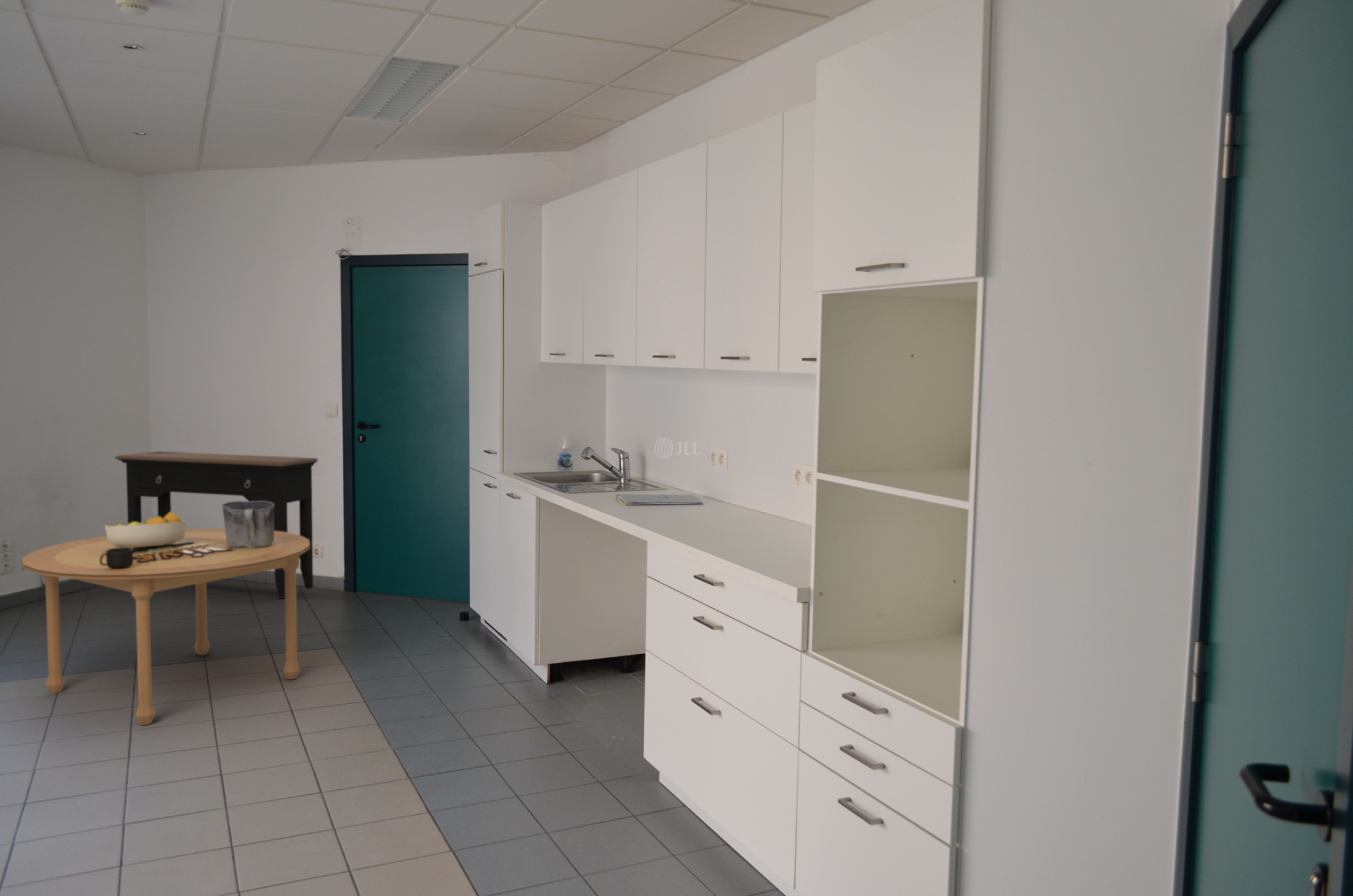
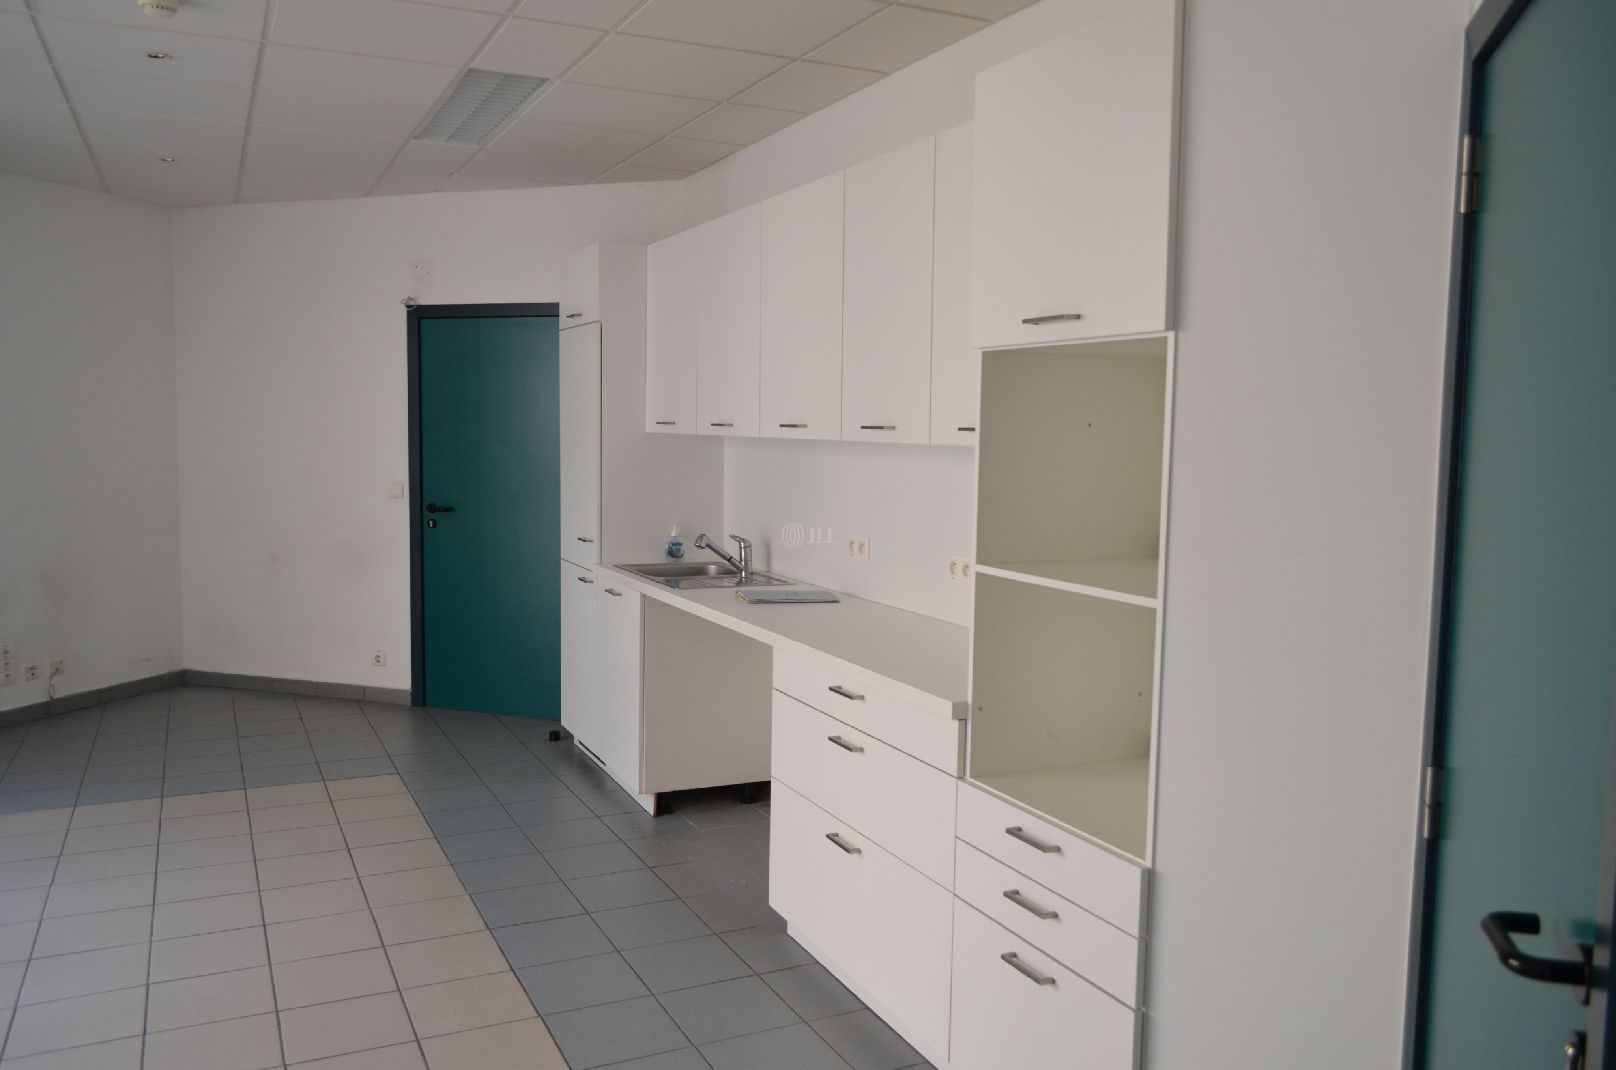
- mug [100,548,133,569]
- console table [114,451,318,598]
- bucket [221,500,274,549]
- dining table [21,528,310,725]
- fruit bowl [104,512,187,548]
